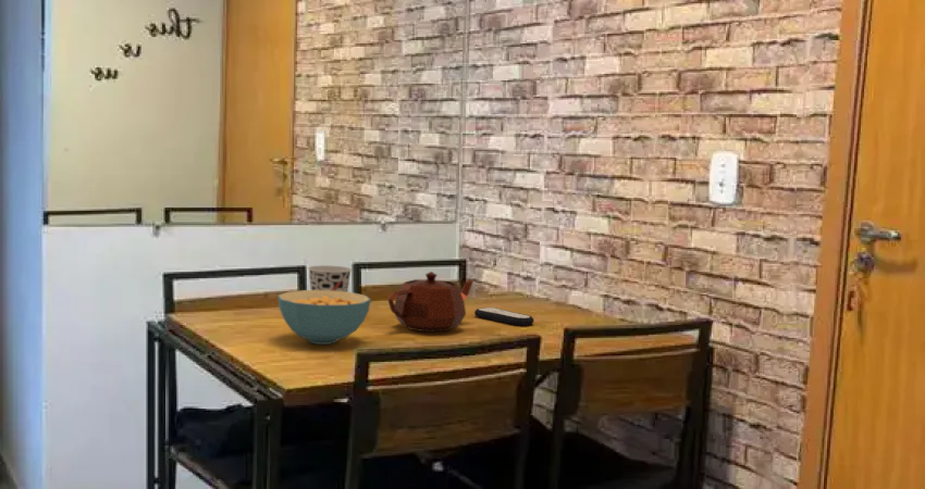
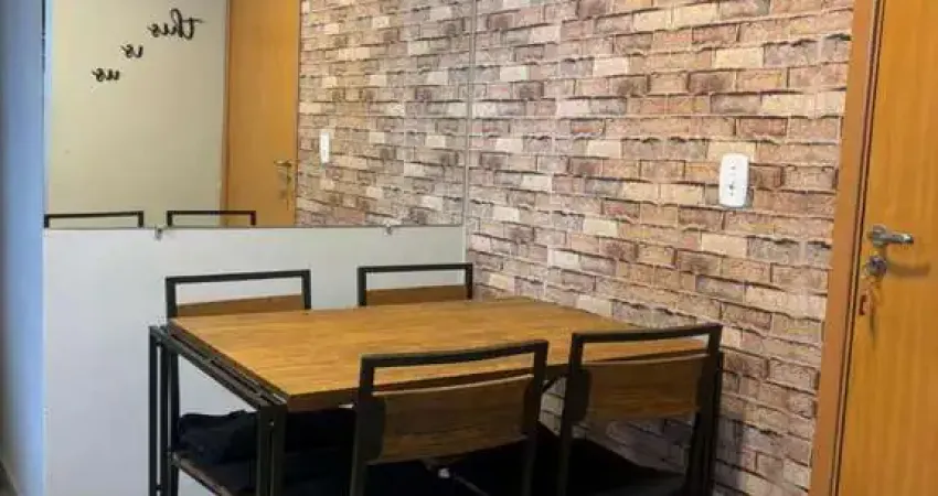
- remote control [473,306,534,327]
- cereal bowl [276,289,372,346]
- teapot [386,271,476,333]
- cup [307,264,353,292]
